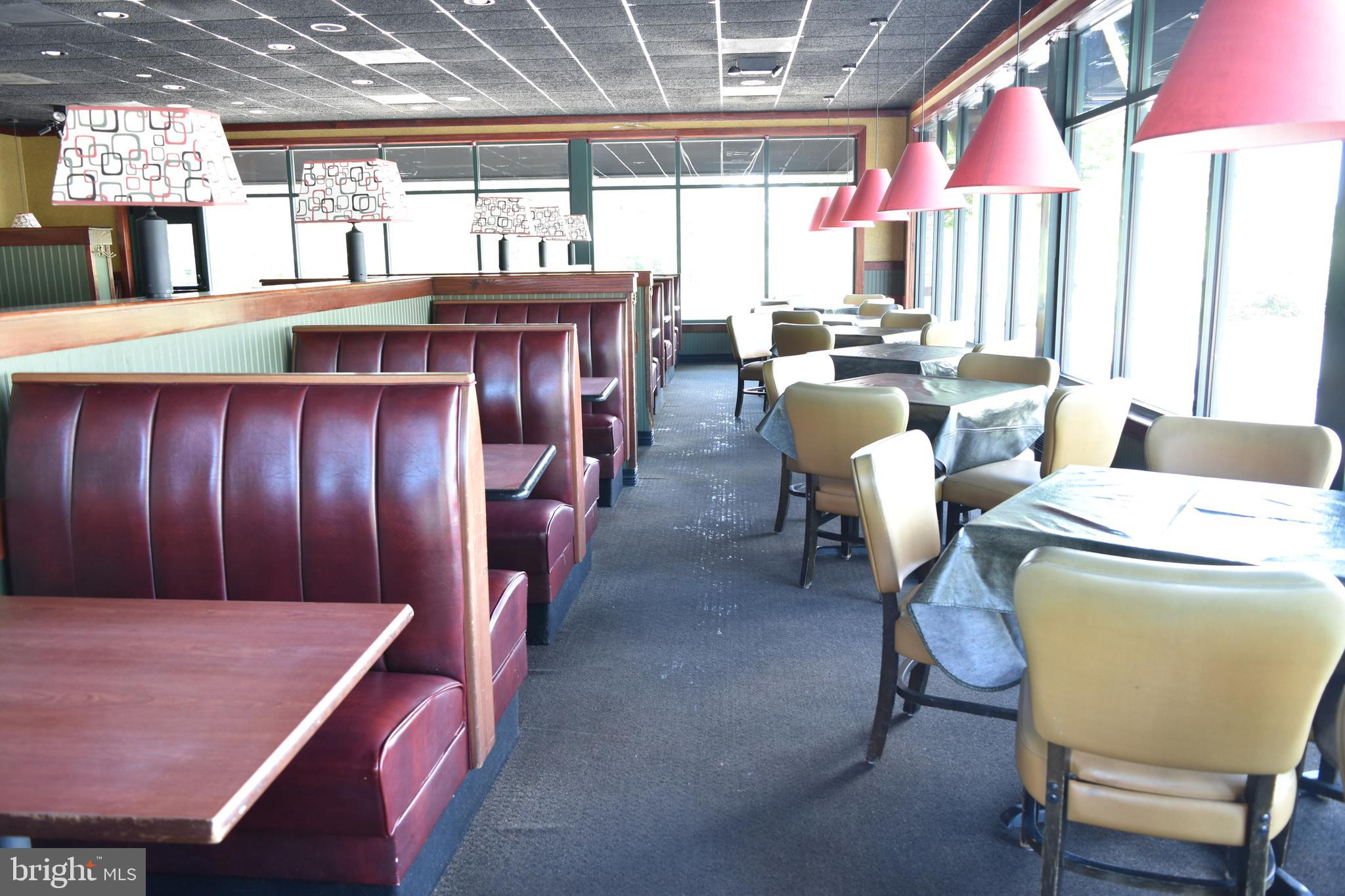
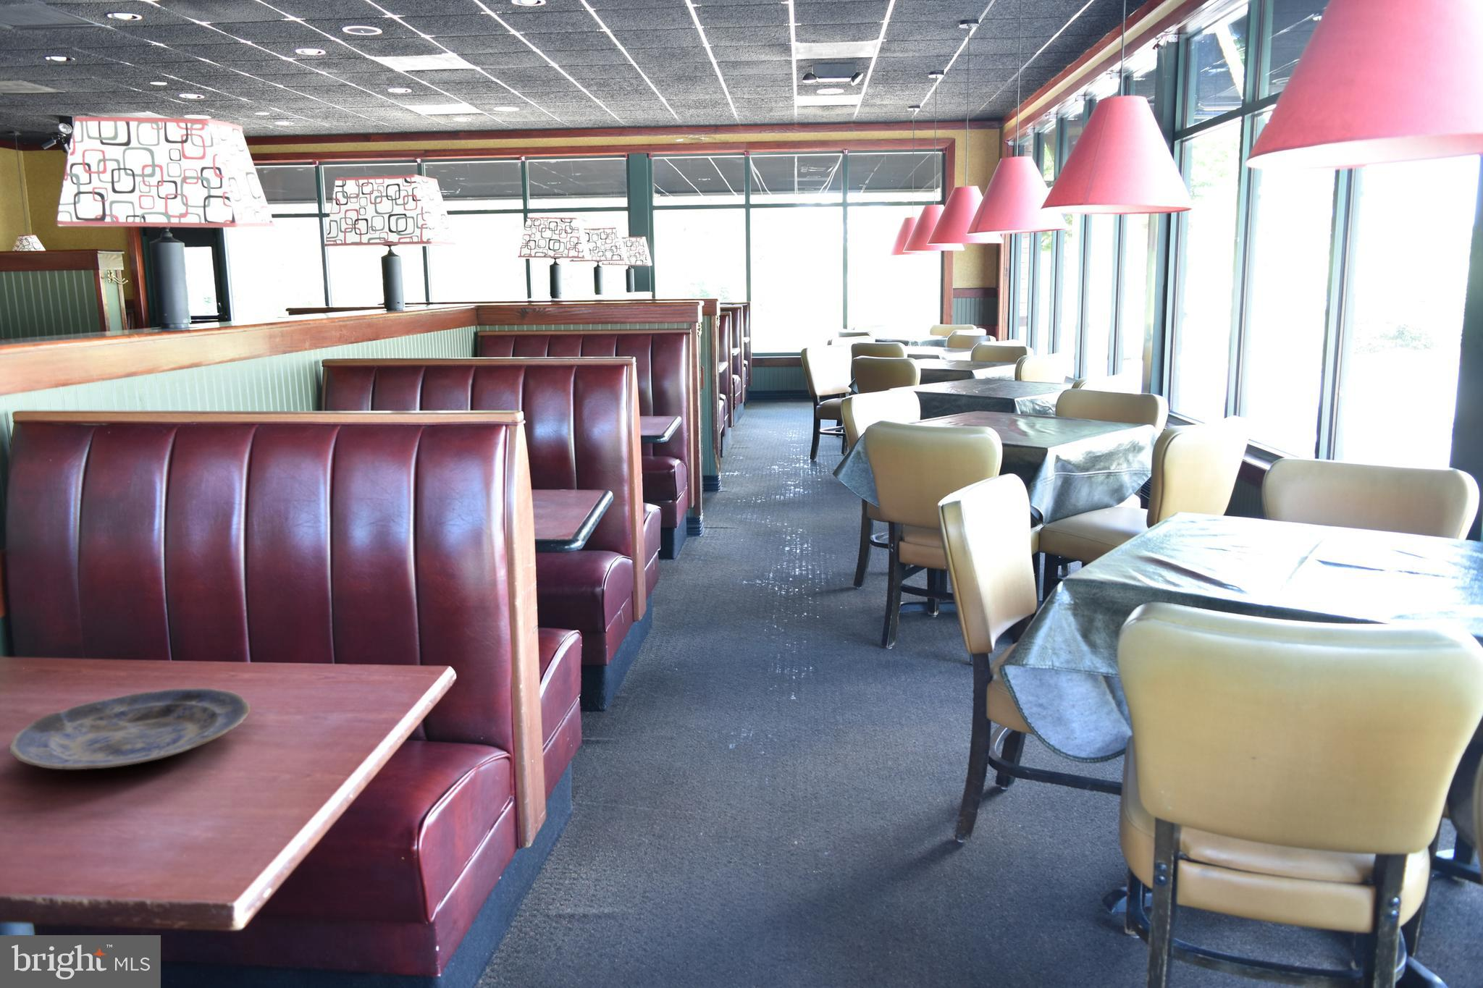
+ plate [8,688,250,770]
